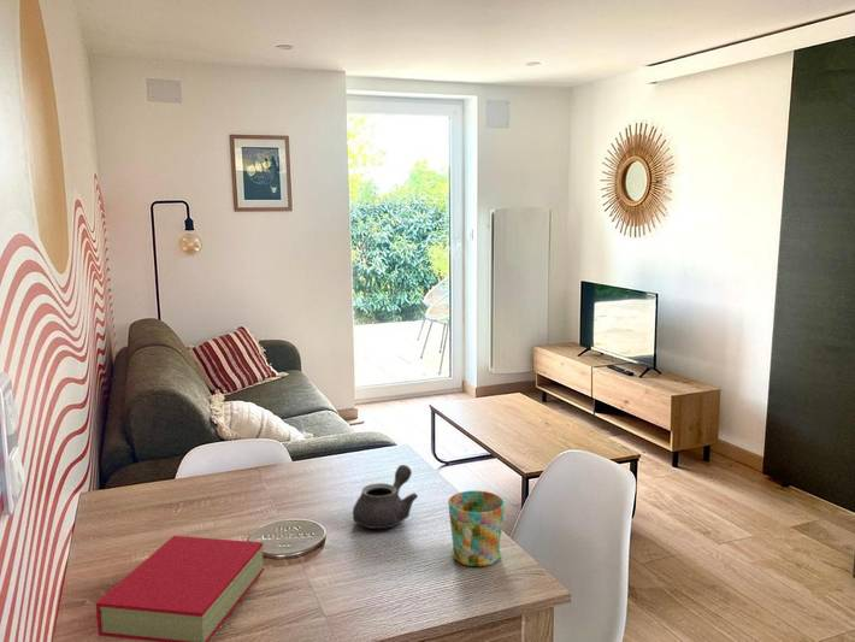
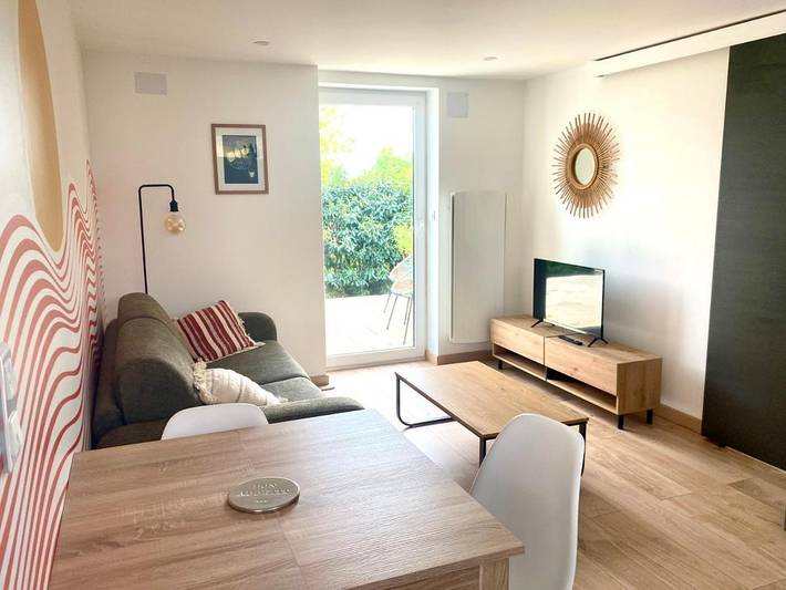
- book [95,535,265,642]
- teapot [352,464,419,530]
- mug [447,489,506,567]
